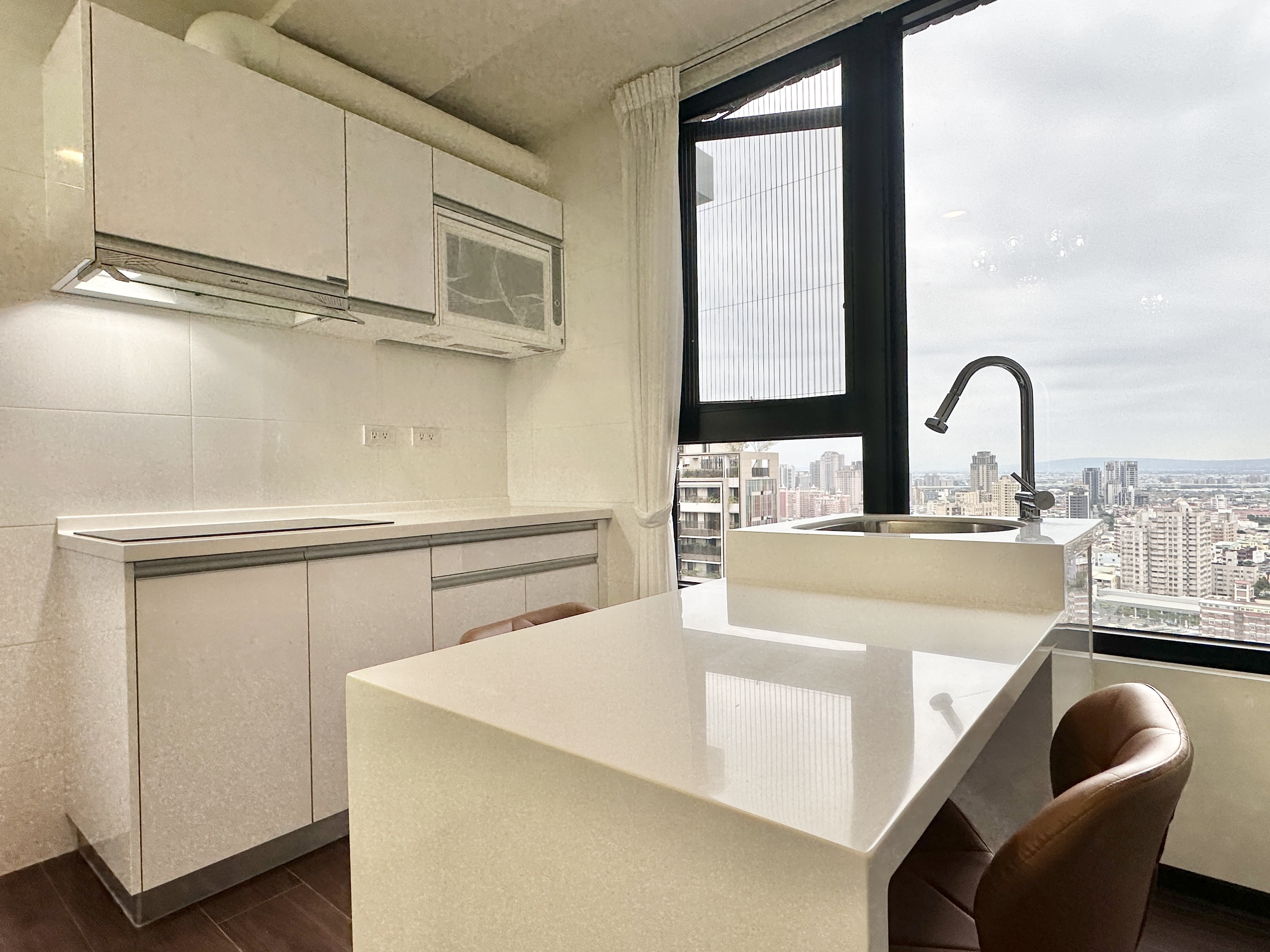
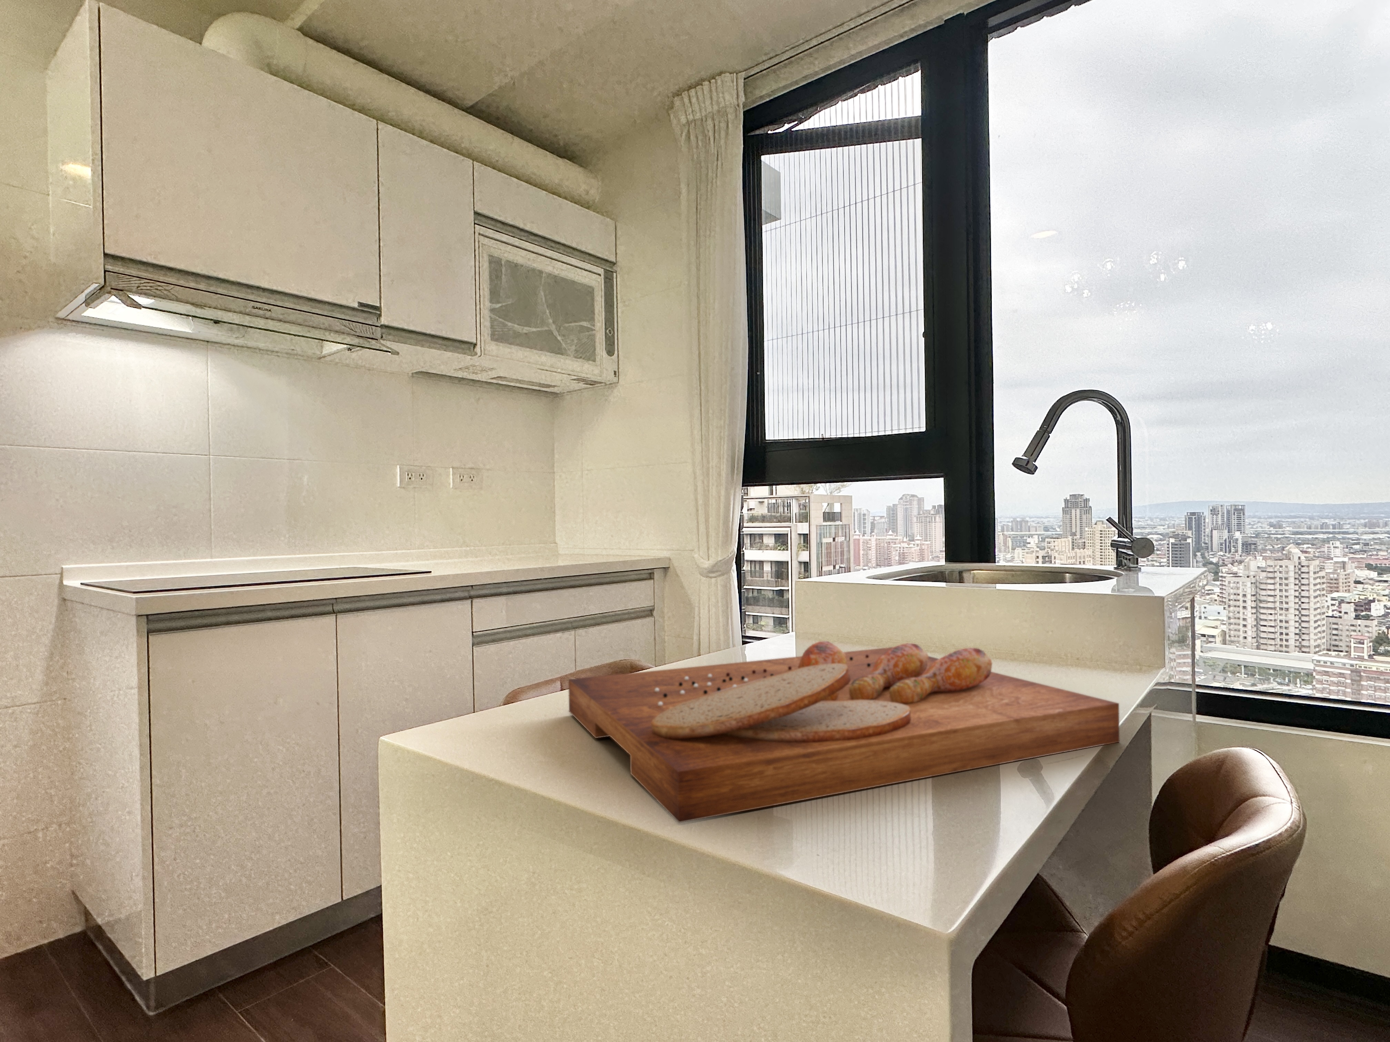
+ cutting board [568,640,1120,823]
